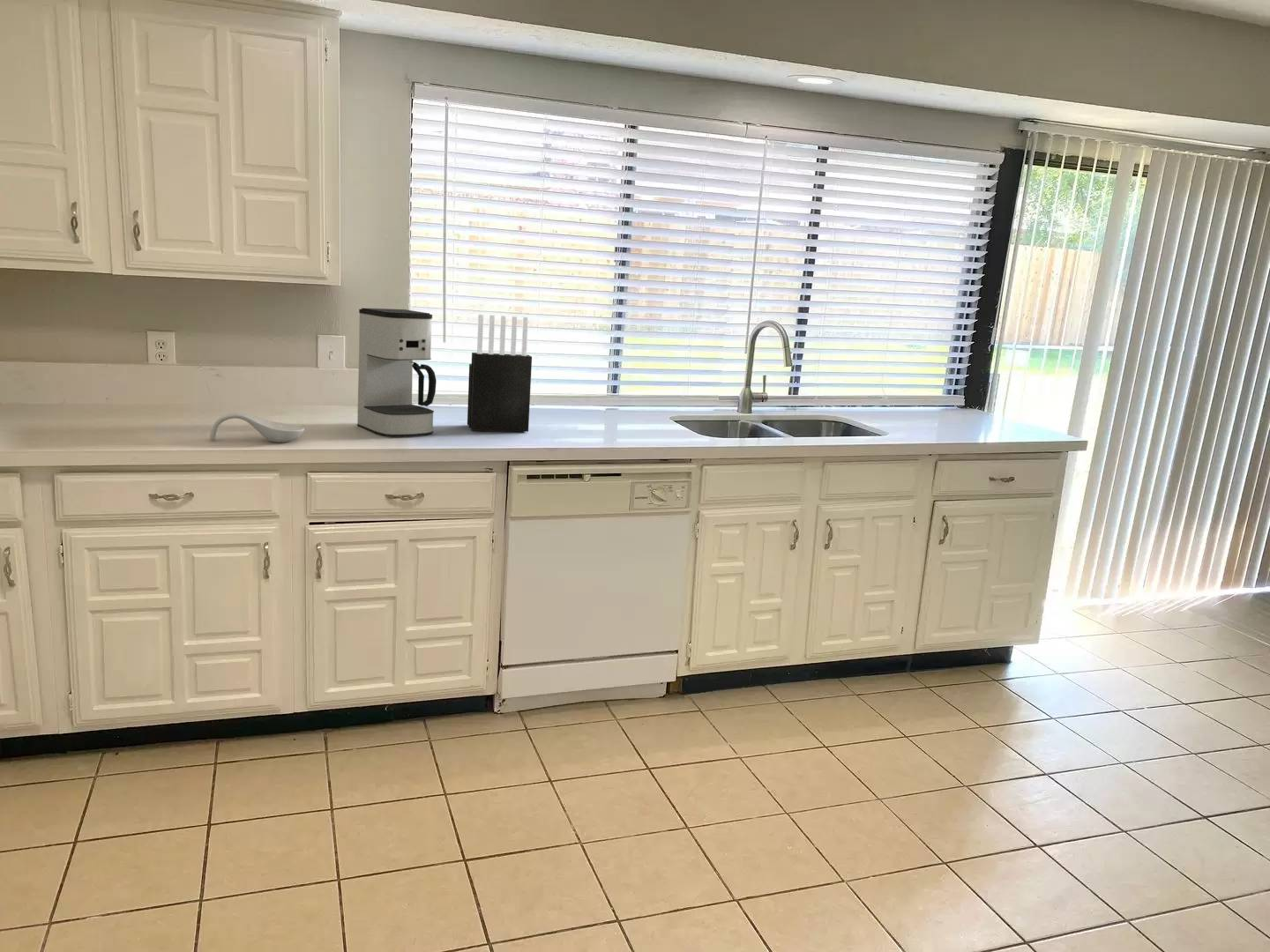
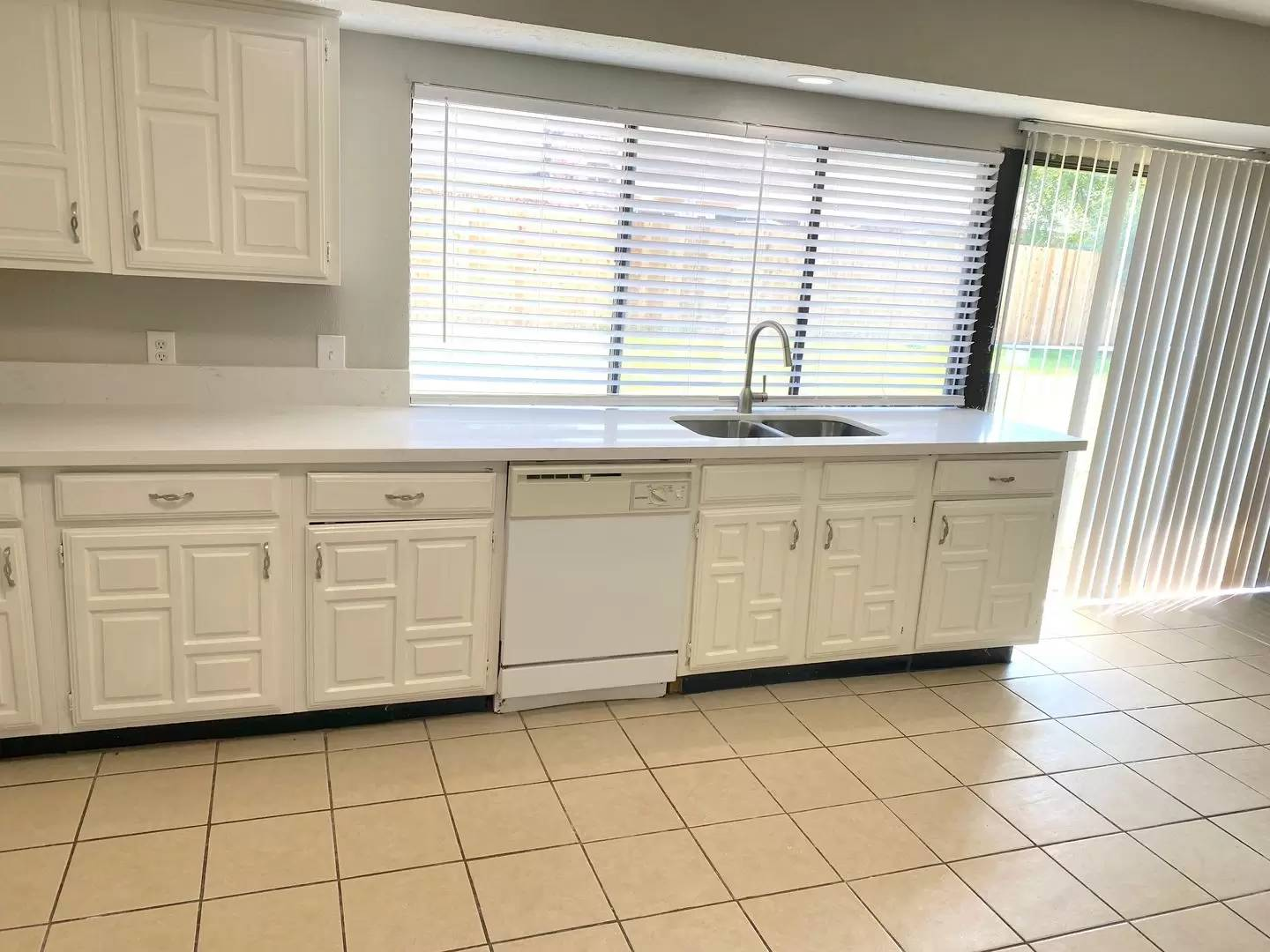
- knife block [467,314,533,433]
- coffee maker [356,308,437,437]
- spoon rest [209,412,305,443]
